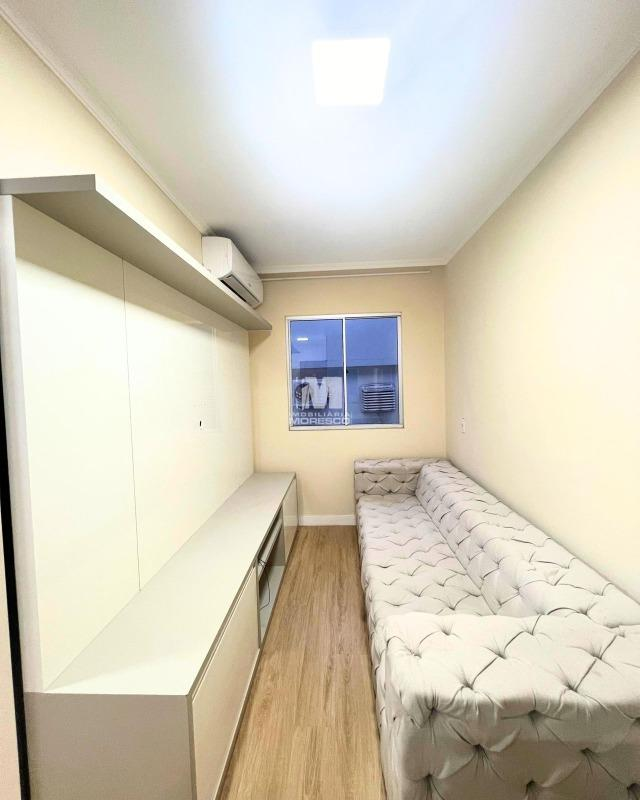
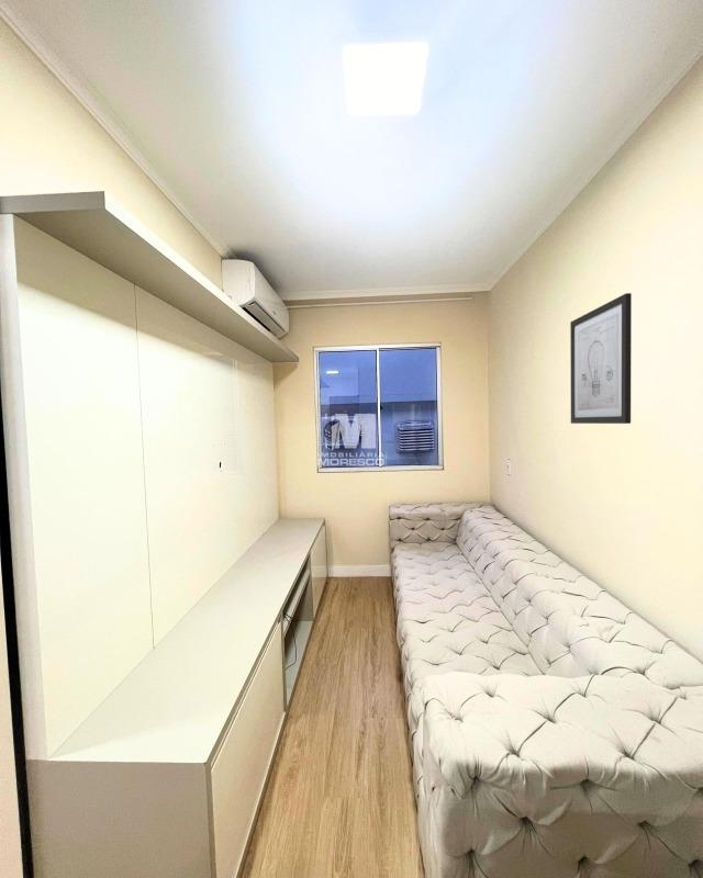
+ wall art [569,292,633,425]
